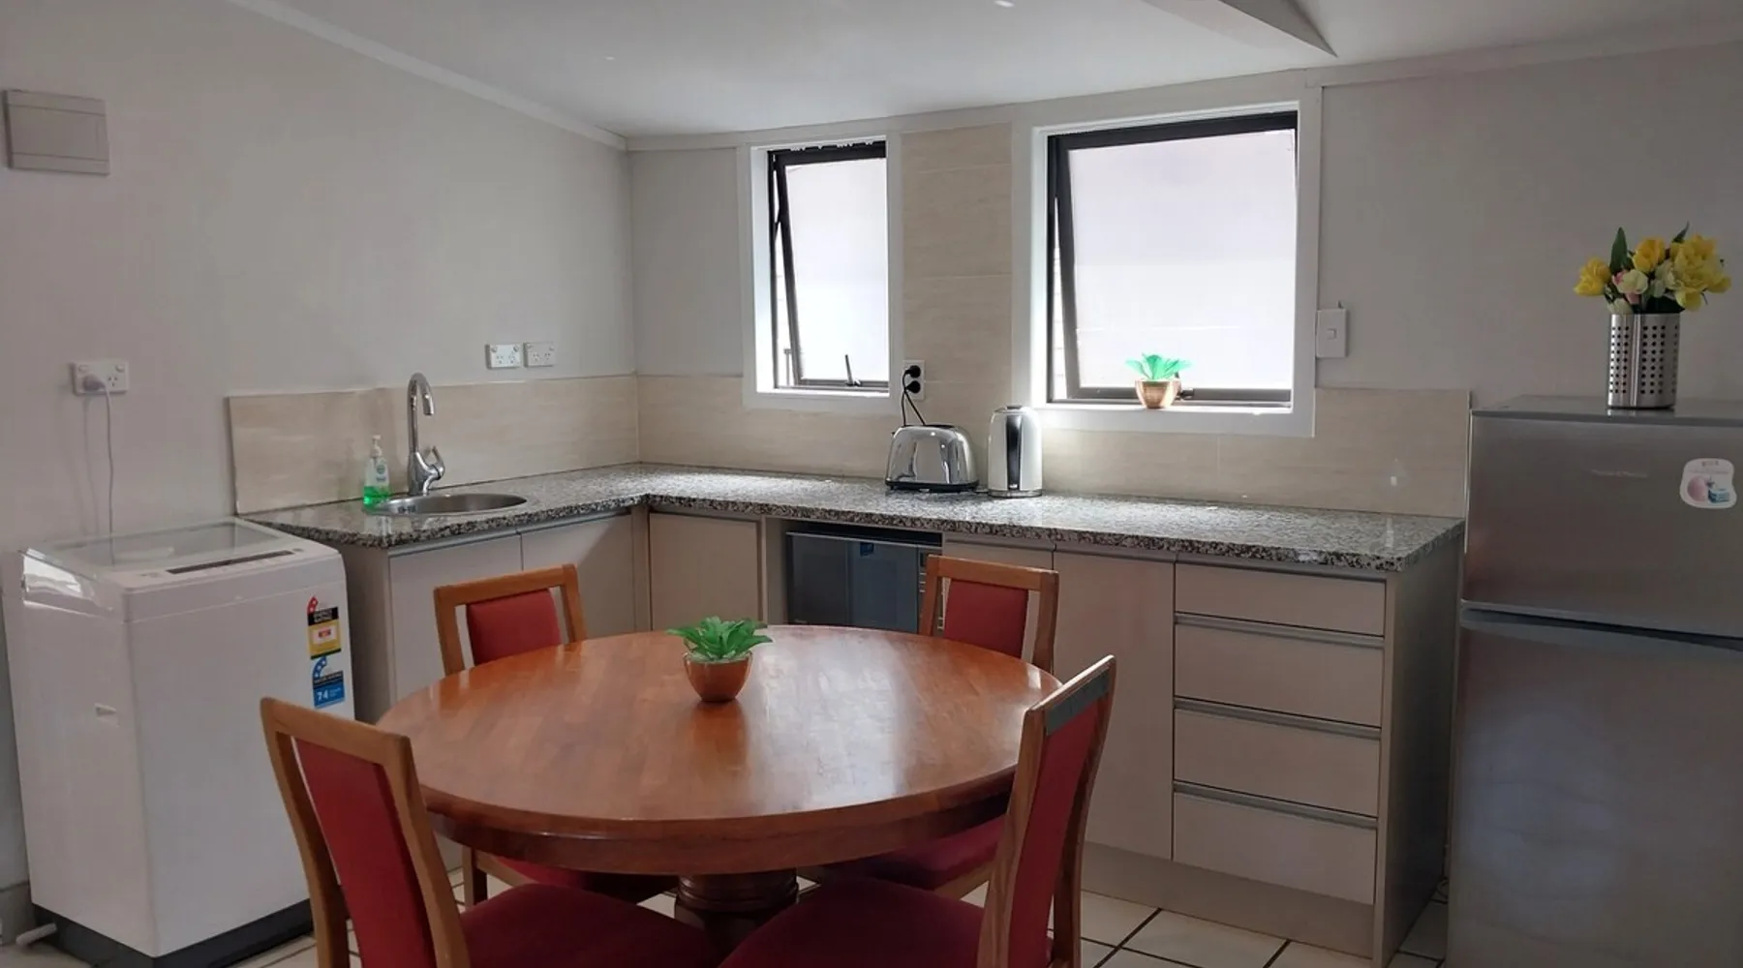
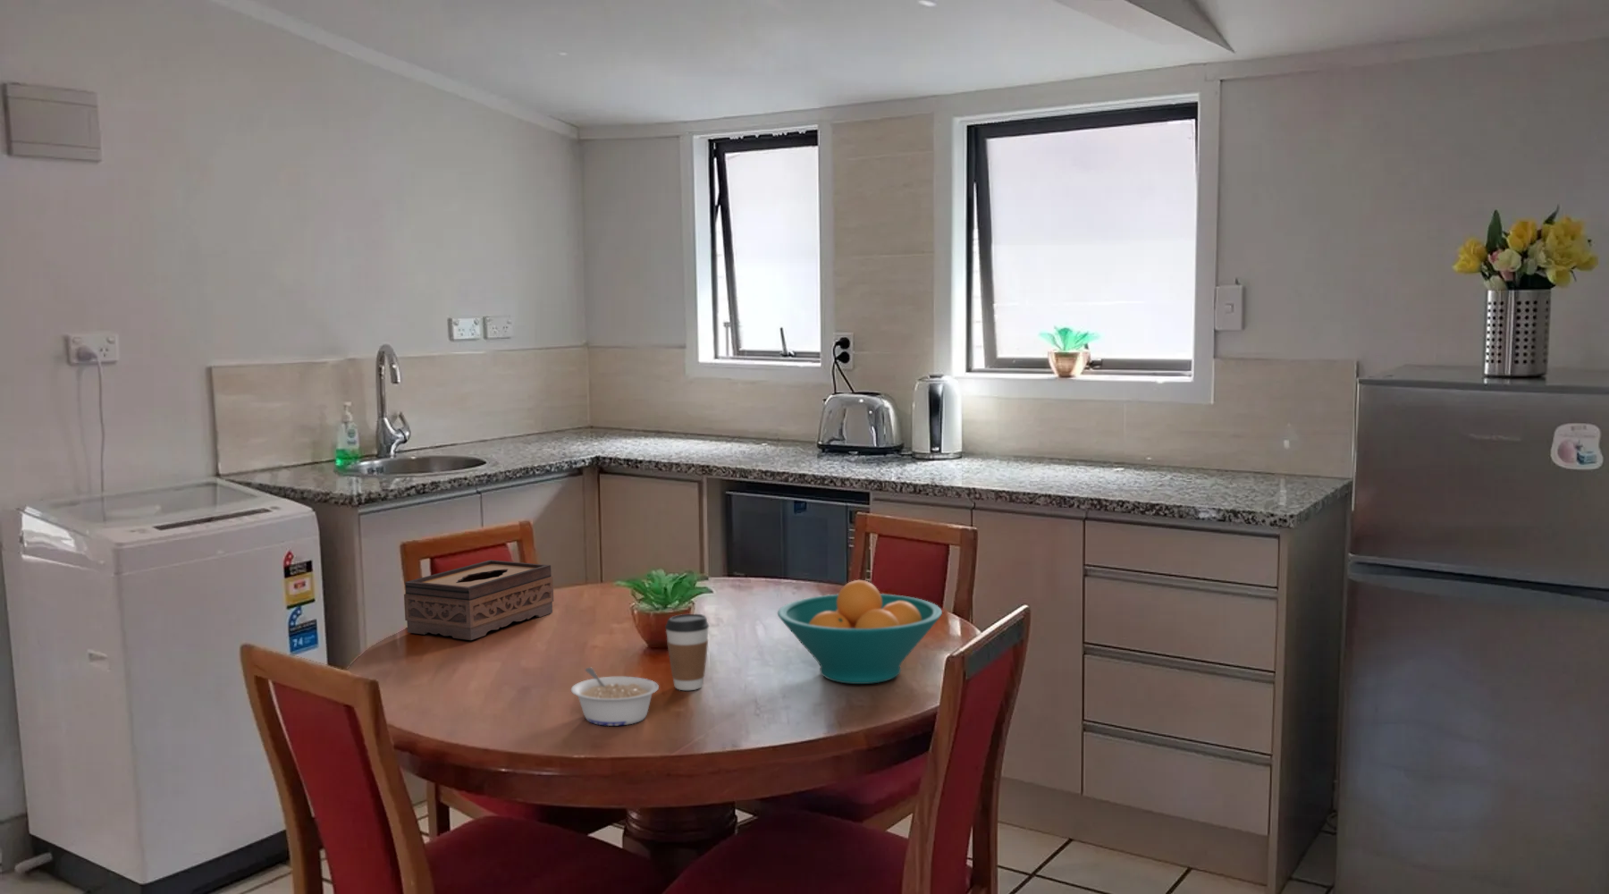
+ tissue box [403,559,555,641]
+ fruit bowl [777,579,943,685]
+ coffee cup [664,613,710,691]
+ legume [570,667,659,727]
